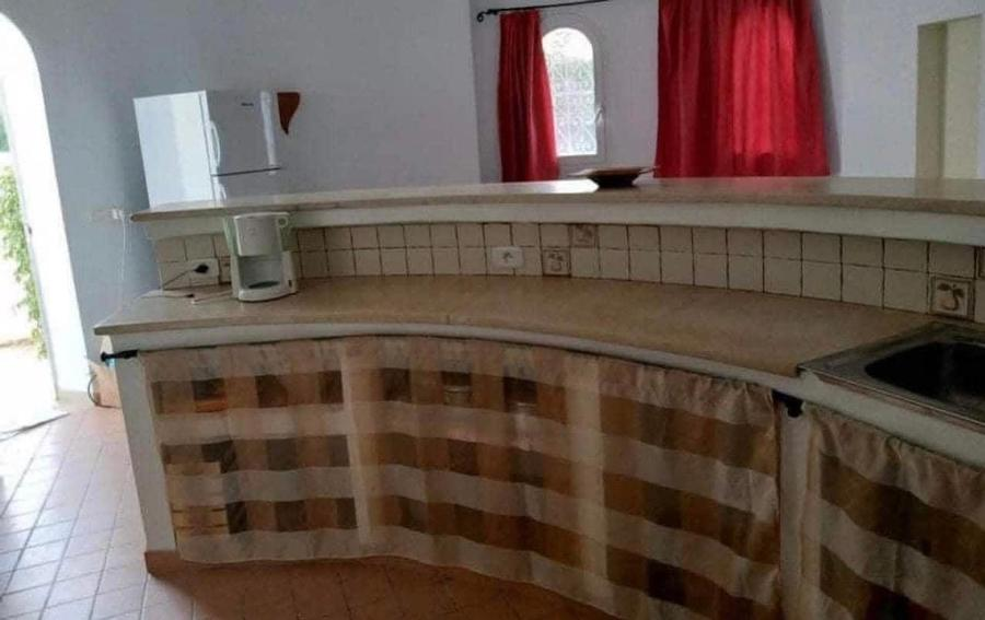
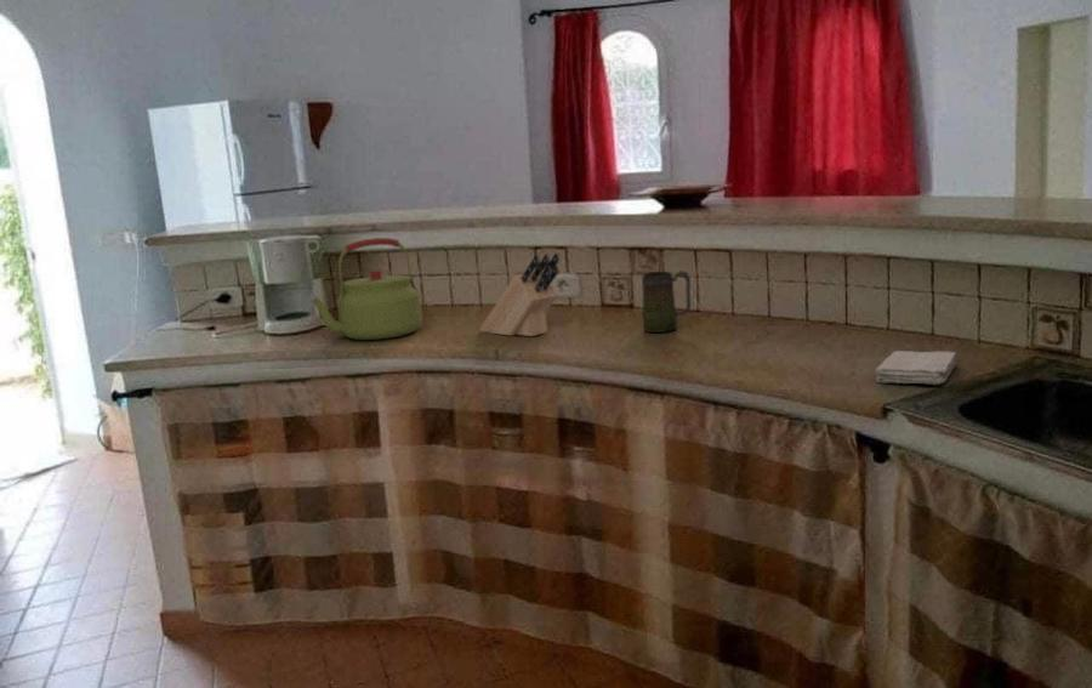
+ mug [641,269,692,334]
+ kettle [311,237,423,341]
+ knife block [479,251,561,337]
+ washcloth [875,349,957,386]
